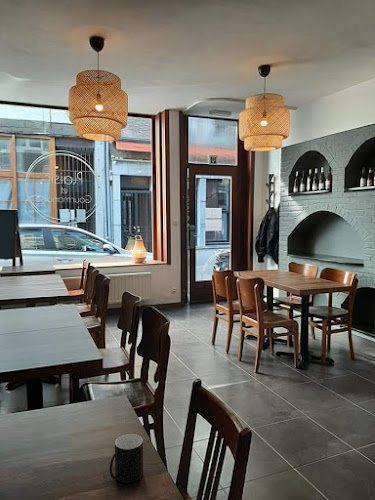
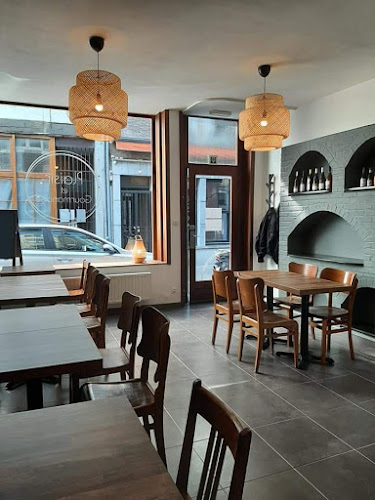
- cup [109,433,144,484]
